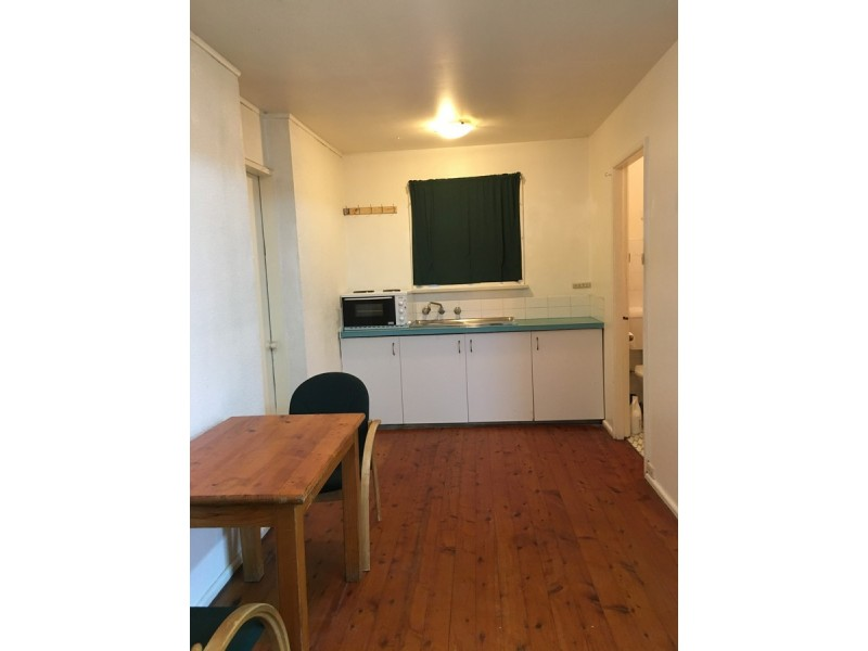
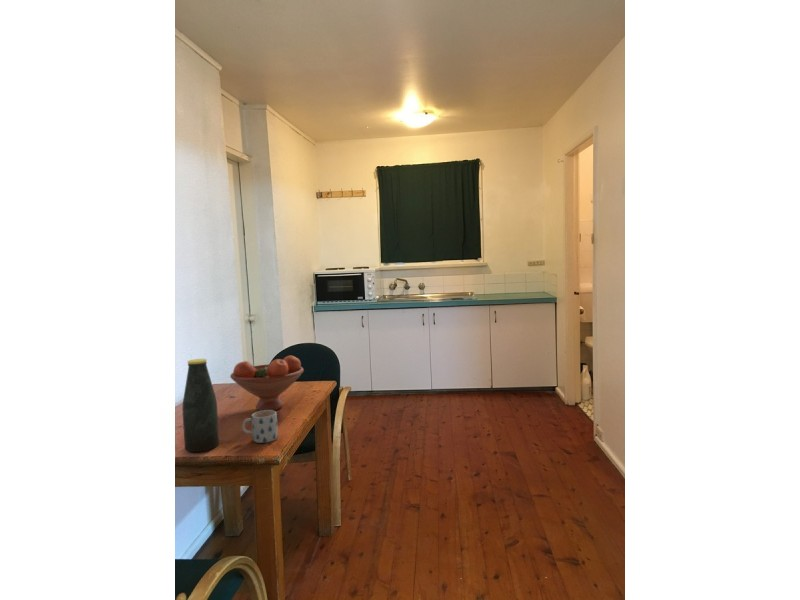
+ bottle [181,358,220,453]
+ mug [241,410,279,444]
+ fruit bowl [229,355,305,411]
